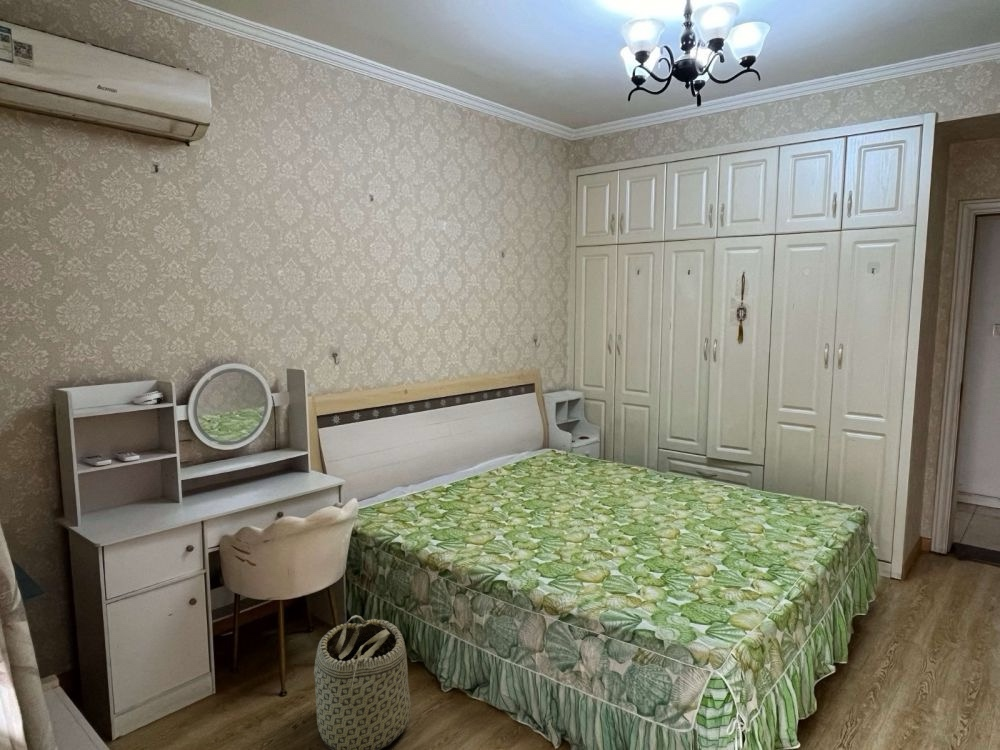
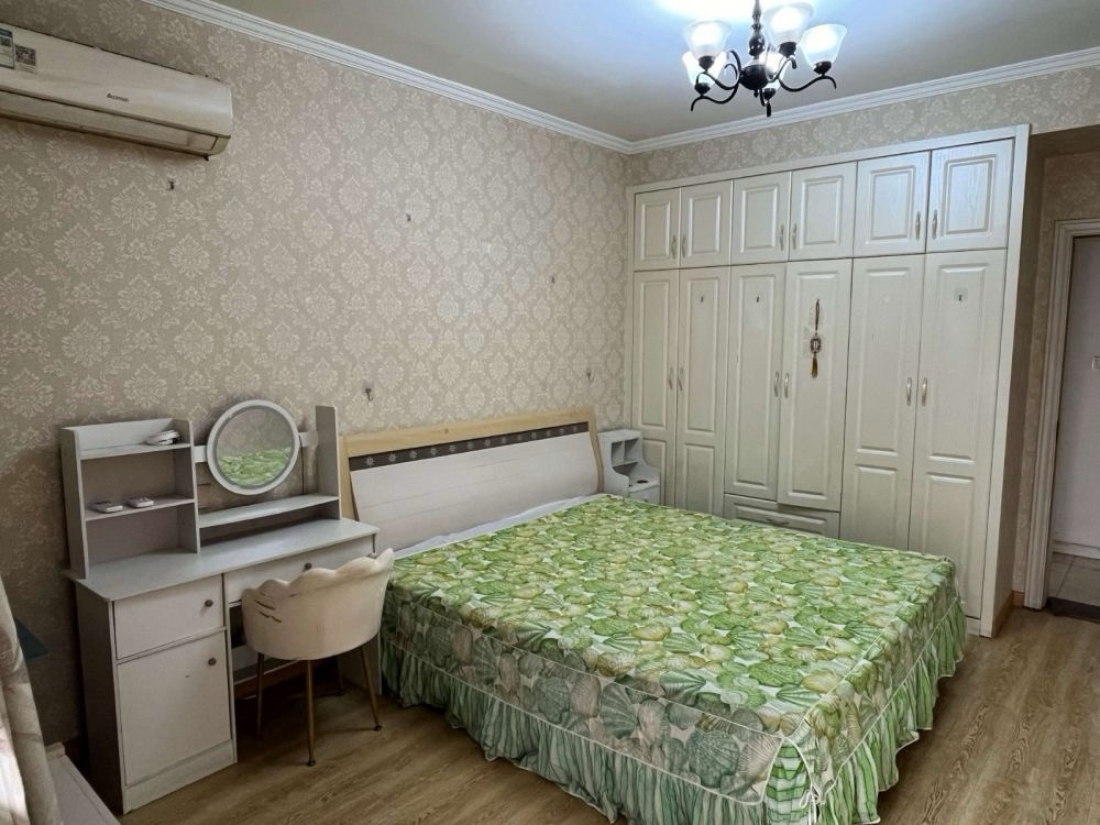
- basket [313,614,412,750]
